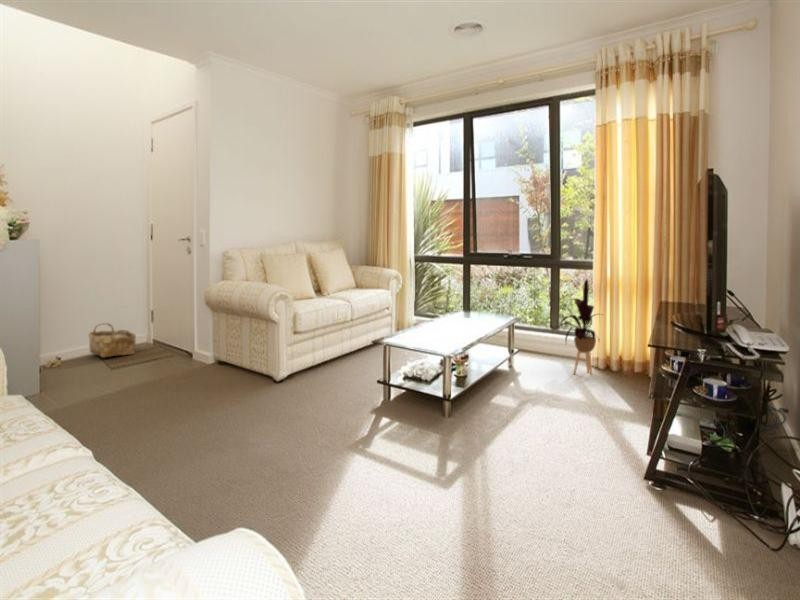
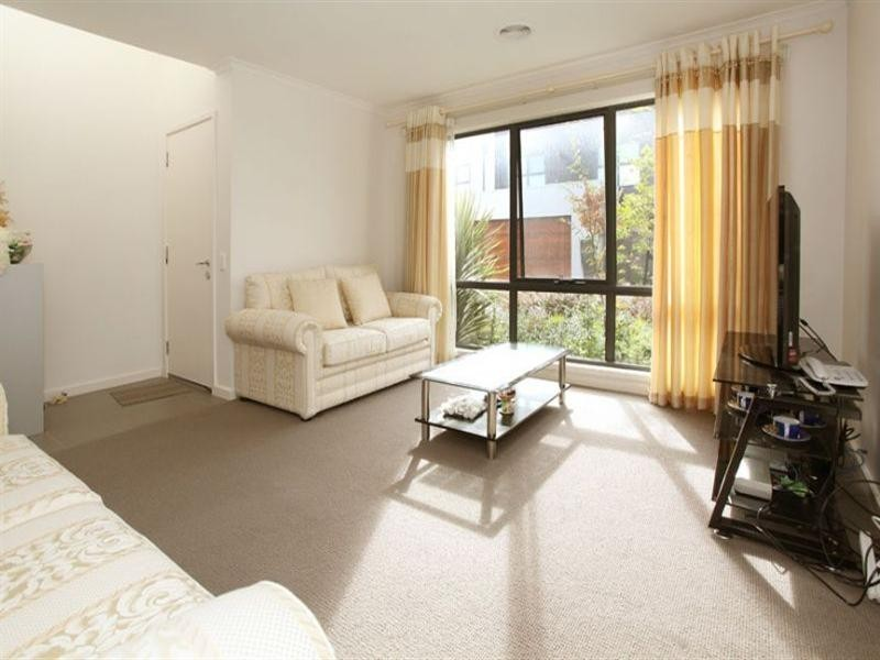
- woven basket [87,322,137,359]
- house plant [550,279,603,377]
